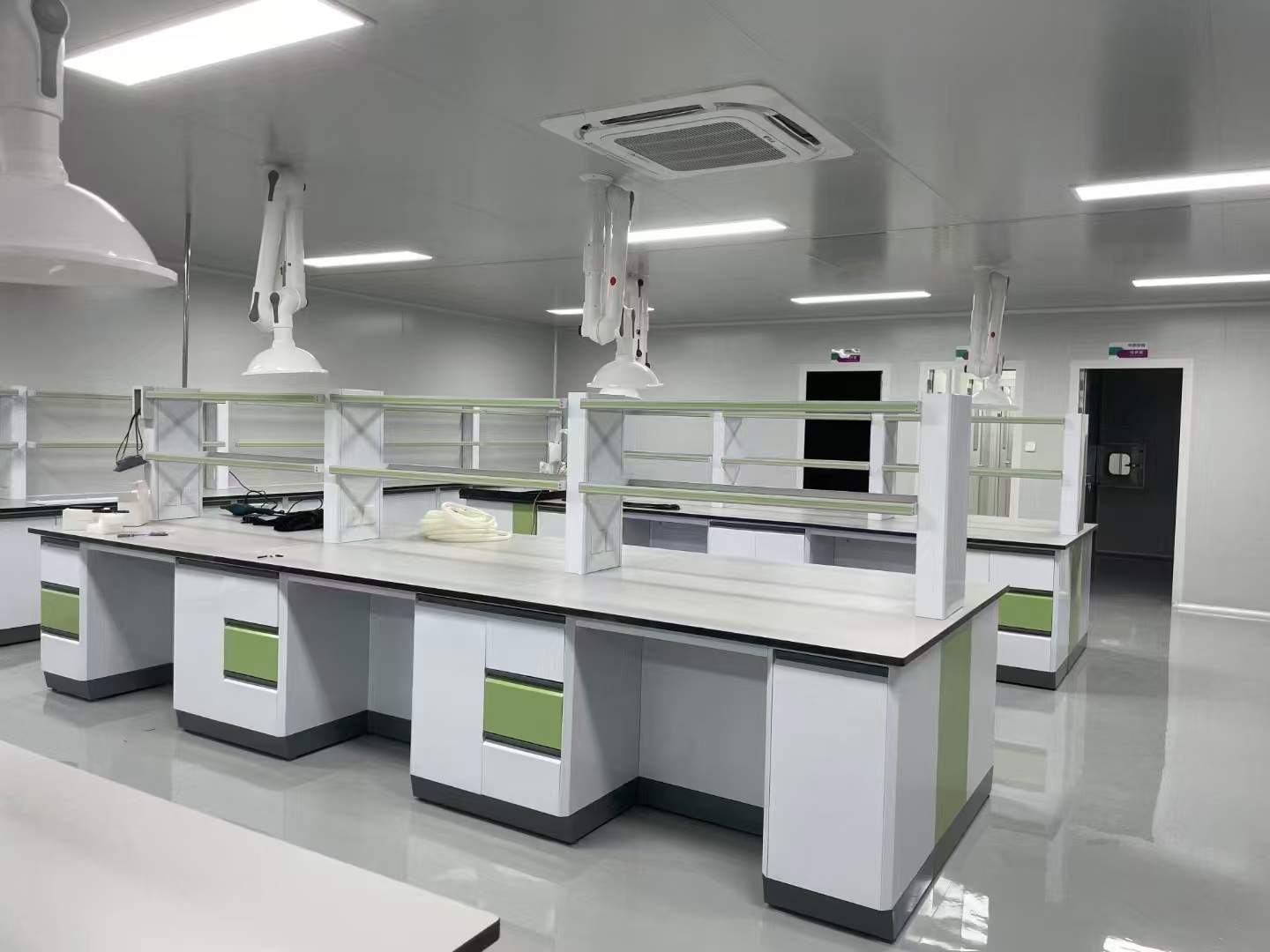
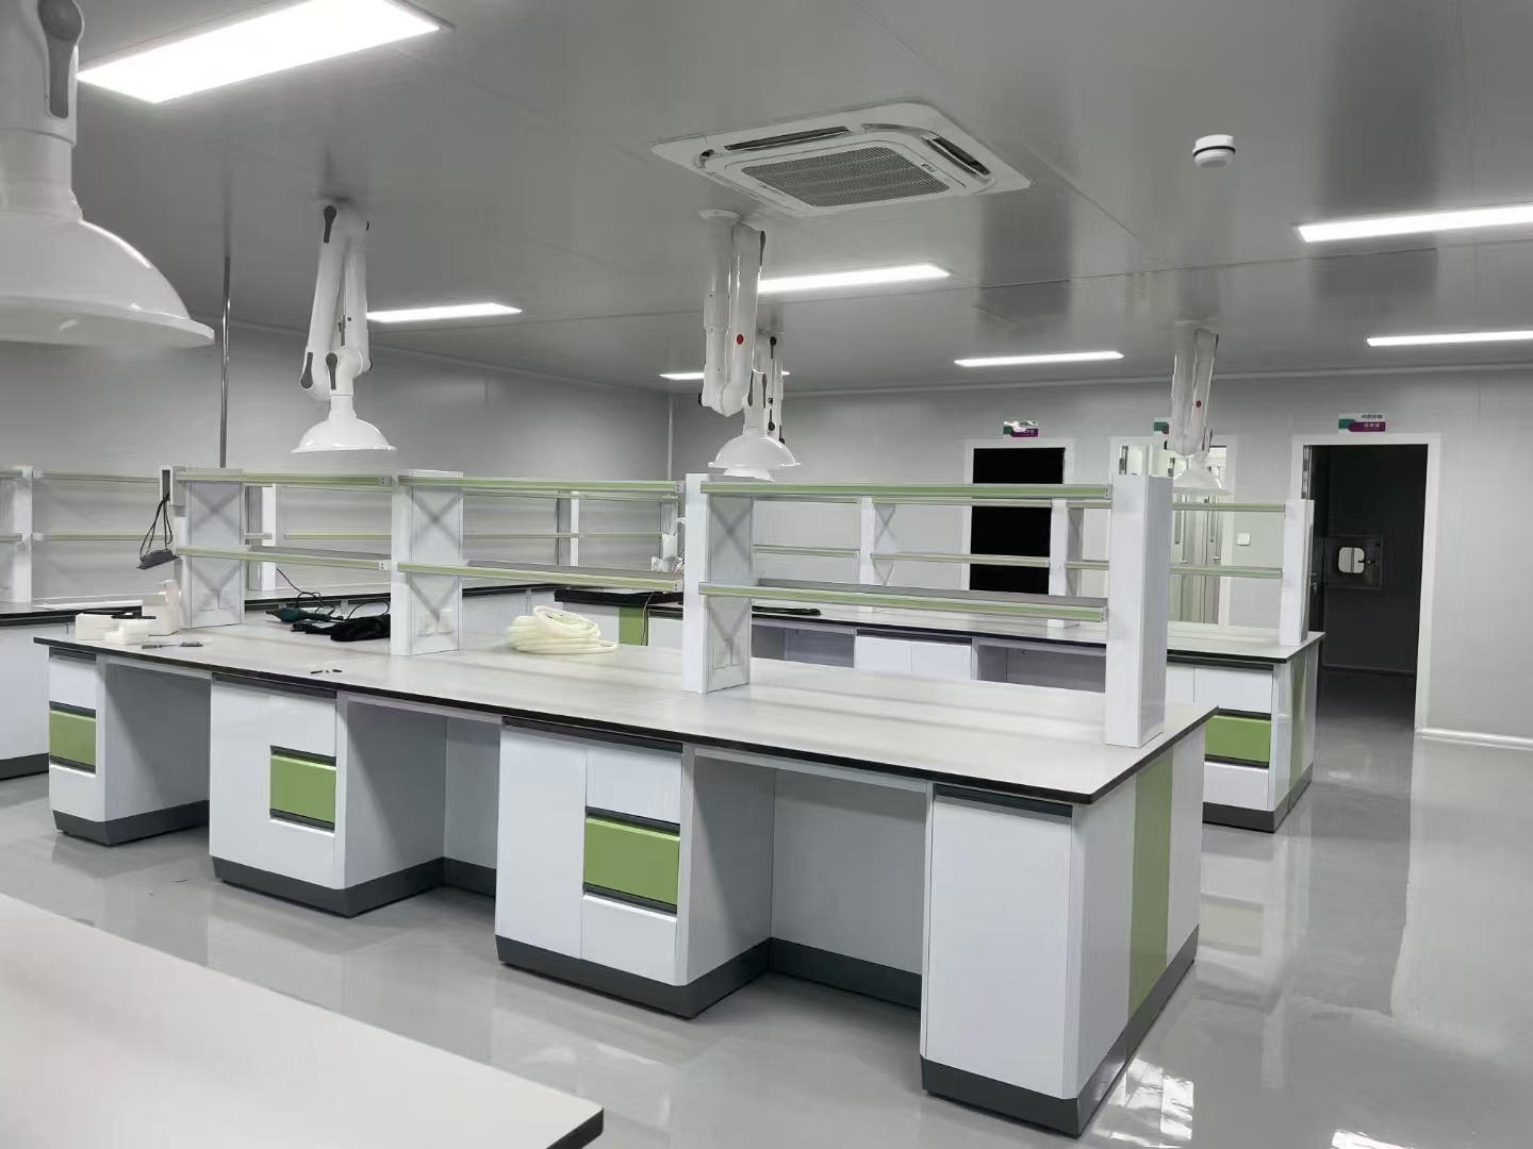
+ smoke detector [1191,134,1237,170]
